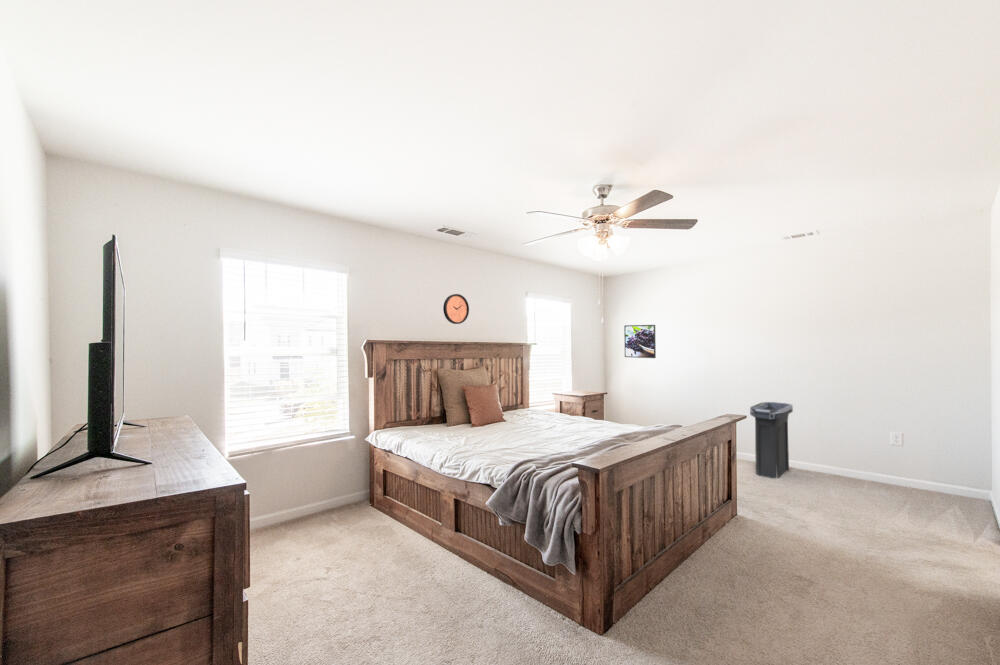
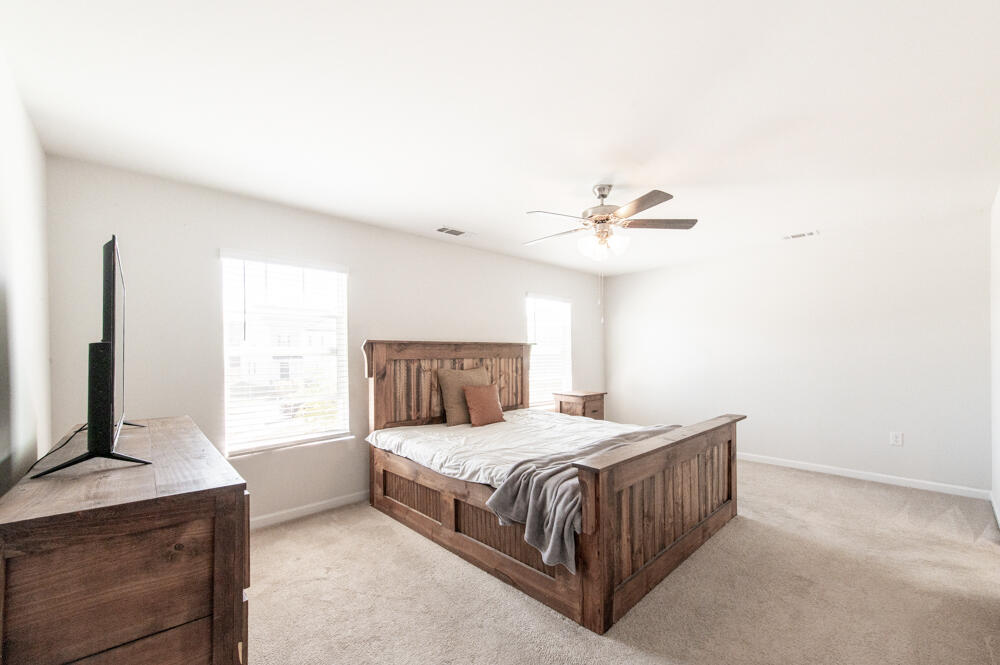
- clock [442,293,470,325]
- trash can [749,401,794,479]
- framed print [623,324,657,359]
